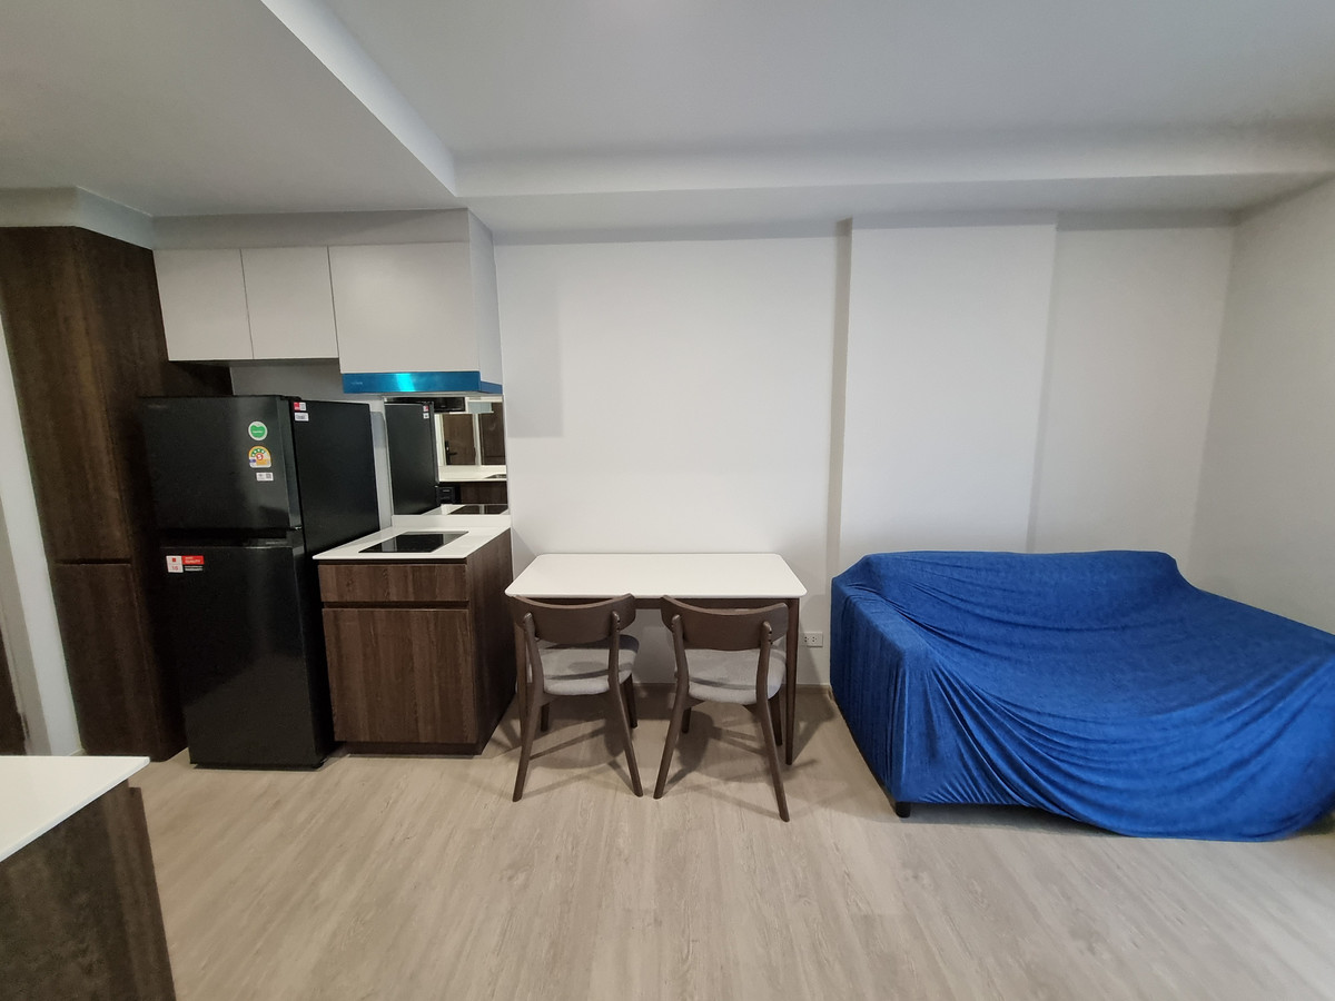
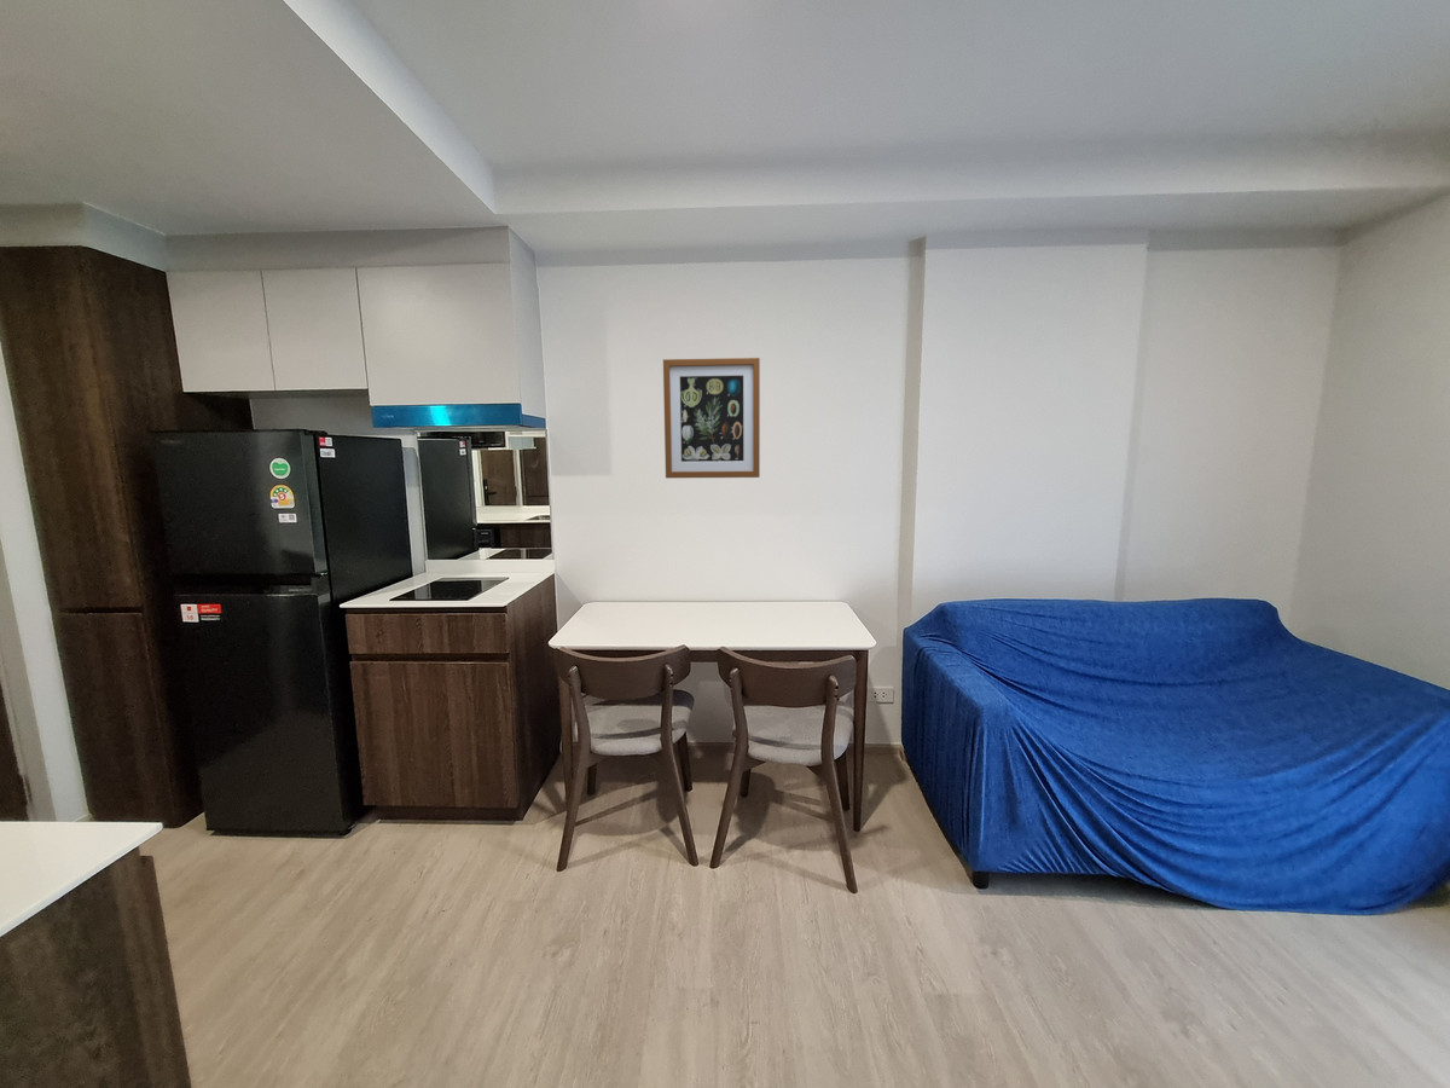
+ wall art [662,357,761,479]
